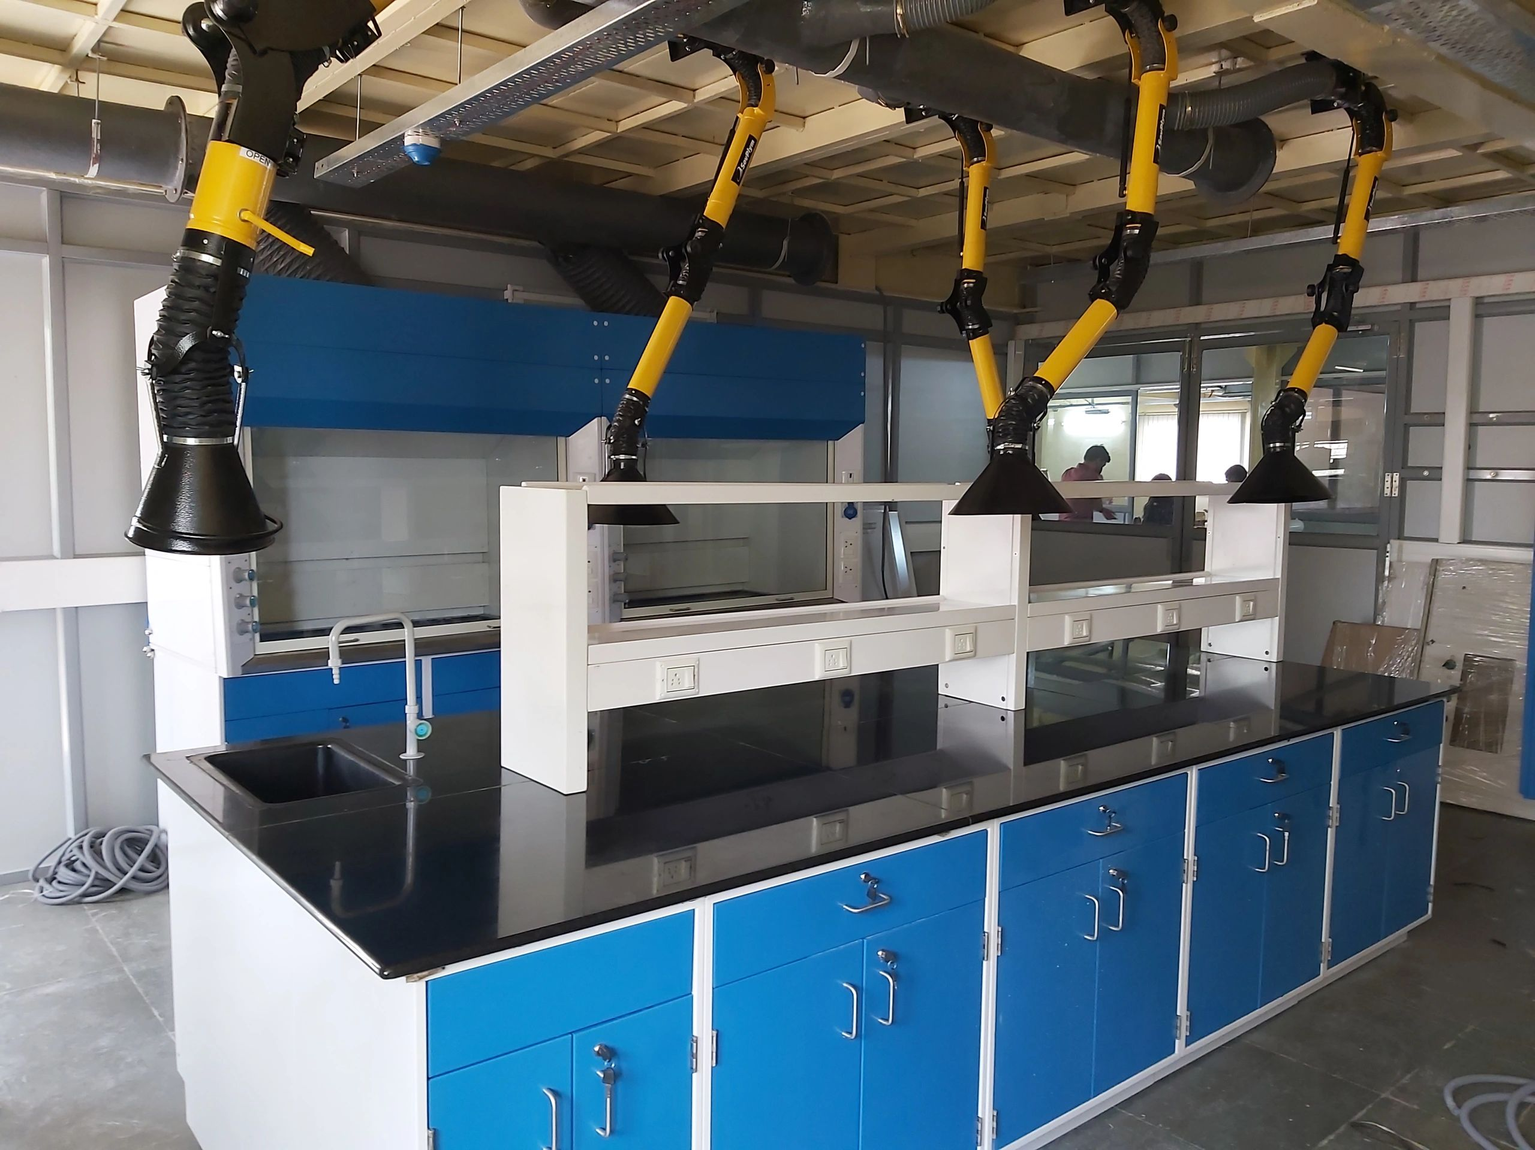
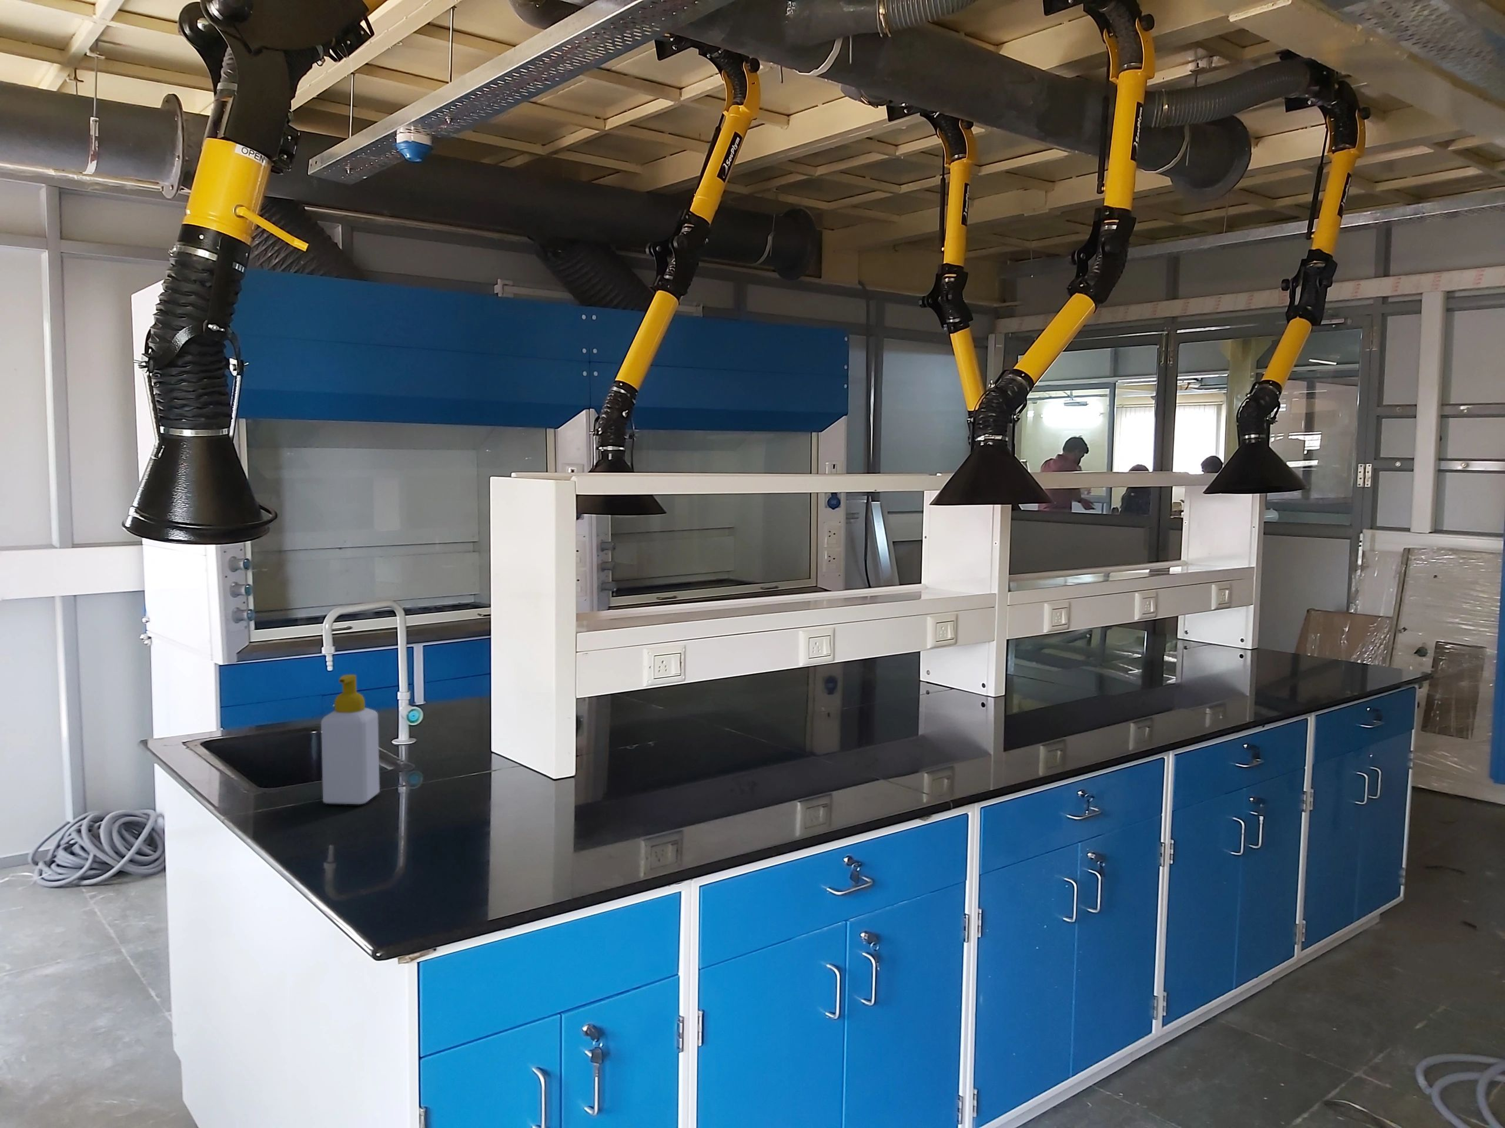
+ soap bottle [320,674,380,805]
